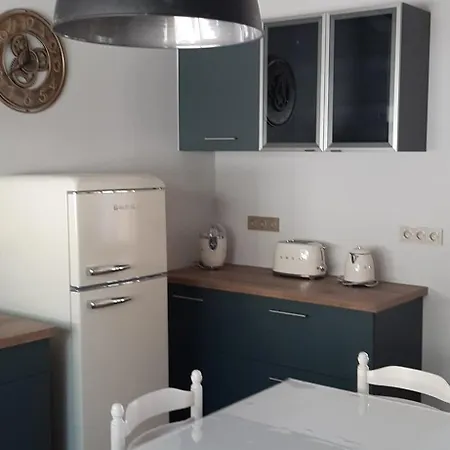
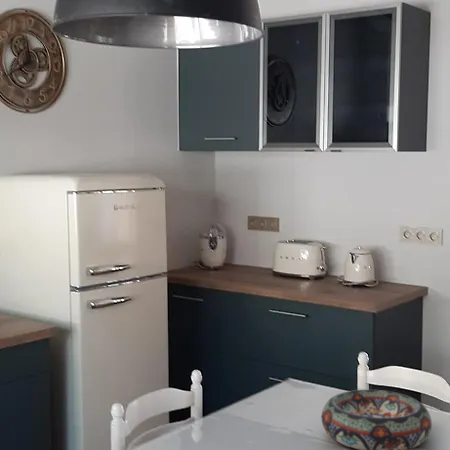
+ decorative bowl [321,389,433,450]
